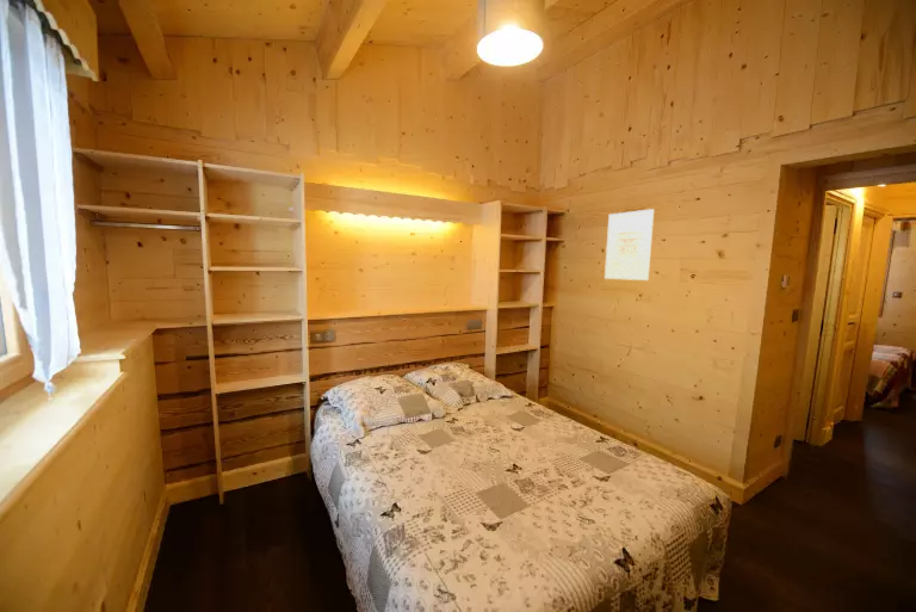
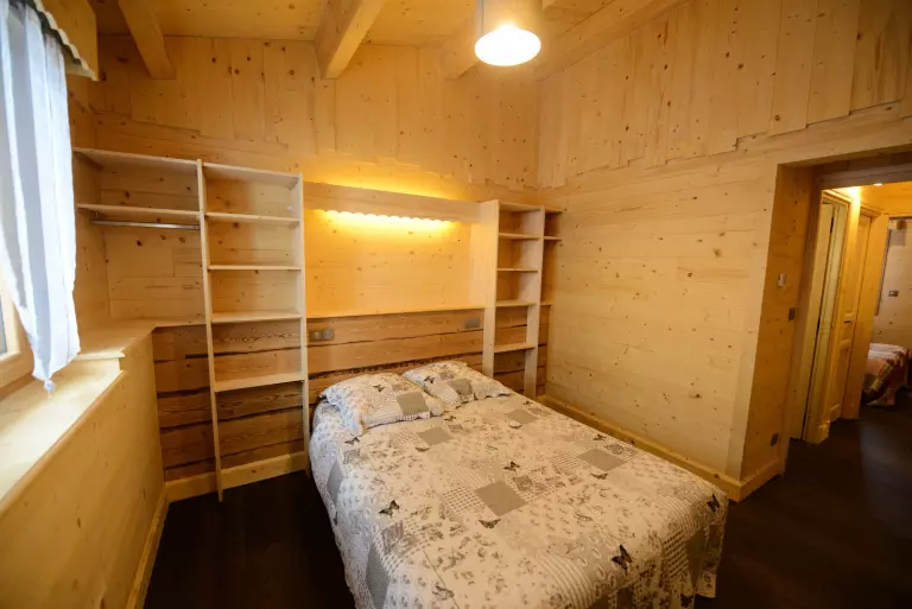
- wall art [604,208,656,282]
